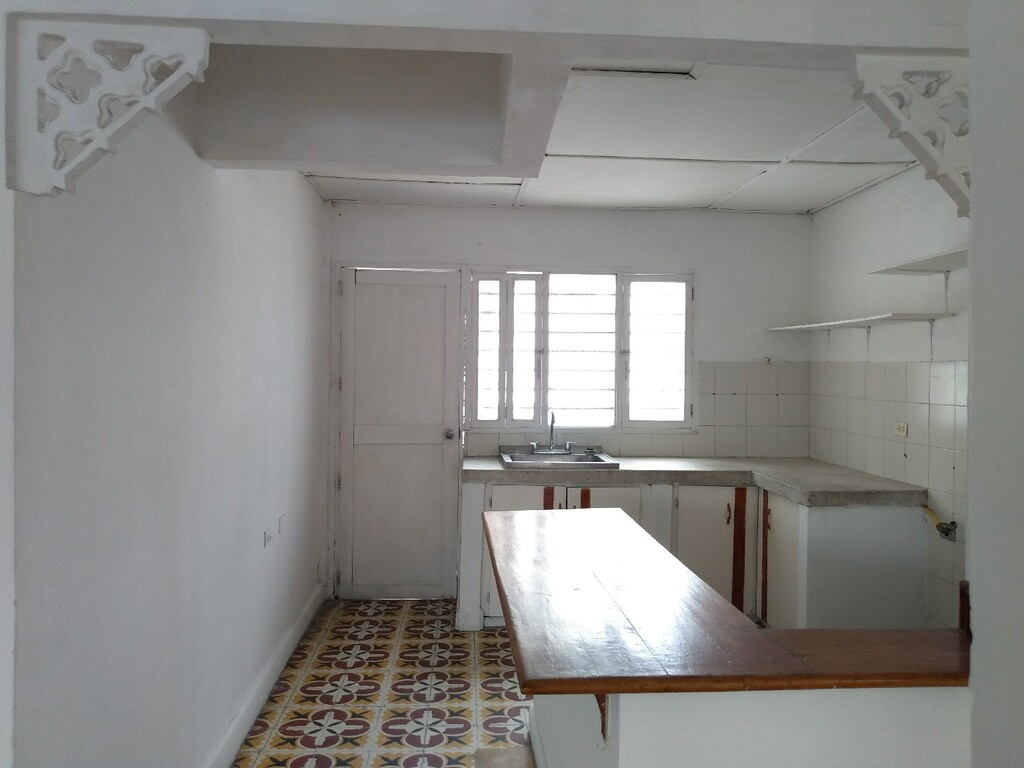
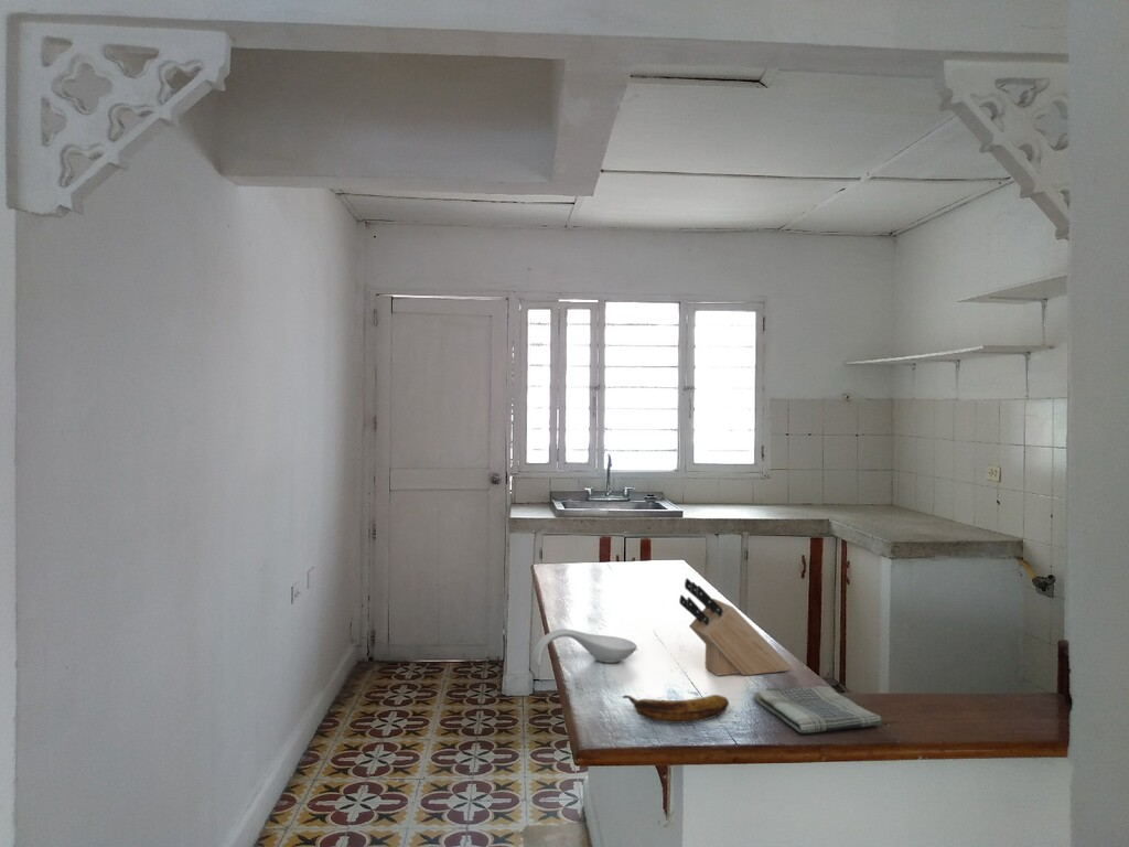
+ spoon rest [533,628,638,667]
+ banana [621,694,730,725]
+ dish towel [752,685,883,735]
+ knife block [678,577,793,677]
